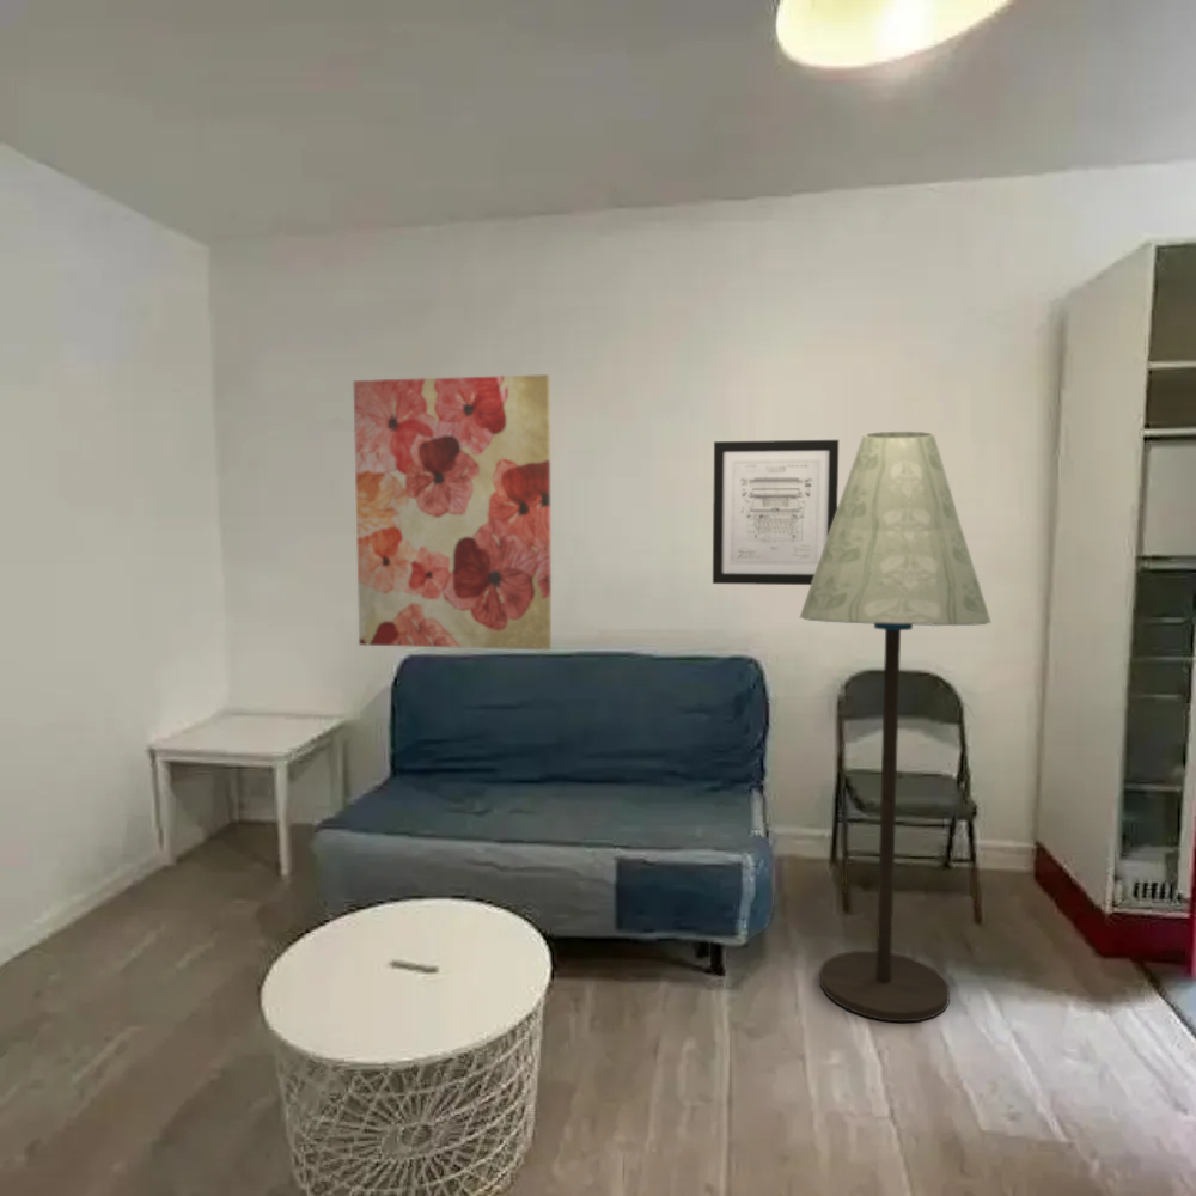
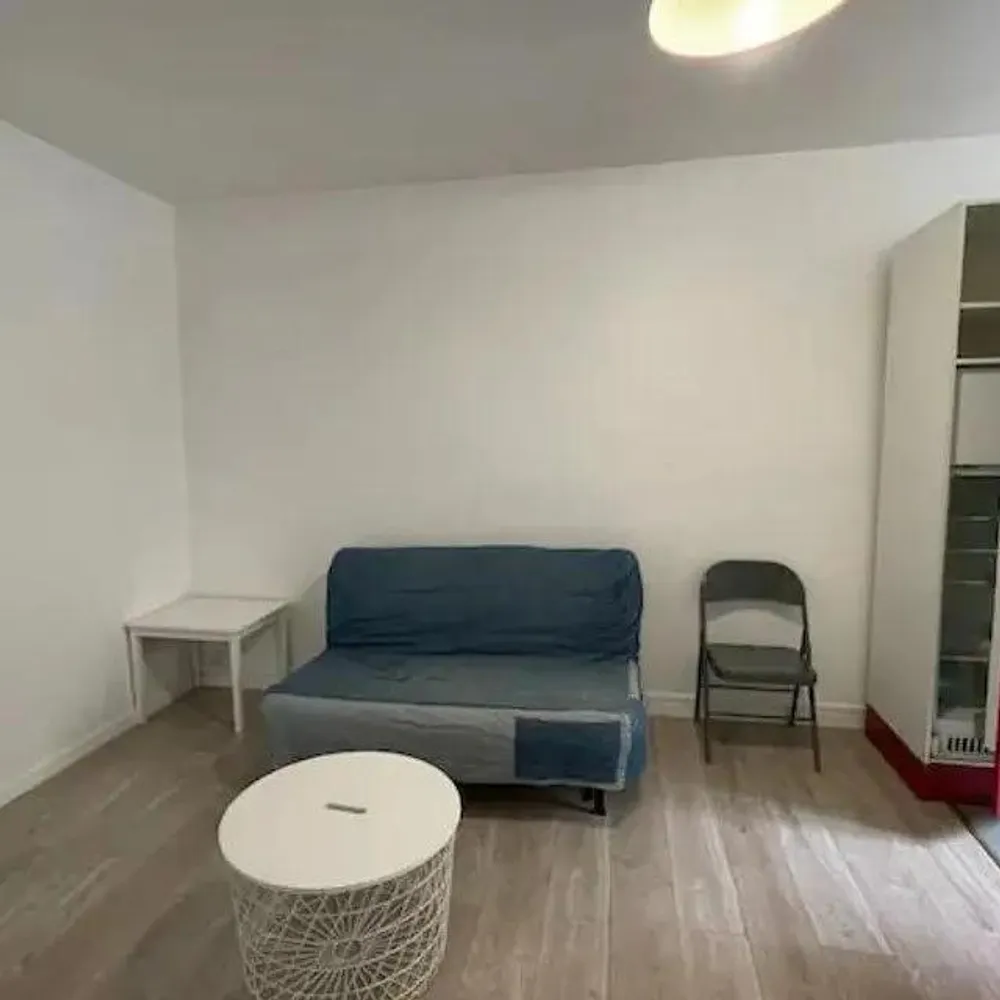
- wall art [712,439,840,586]
- floor lamp [799,431,993,1023]
- wall art [353,373,553,651]
